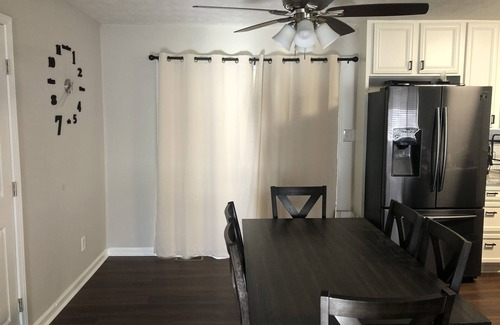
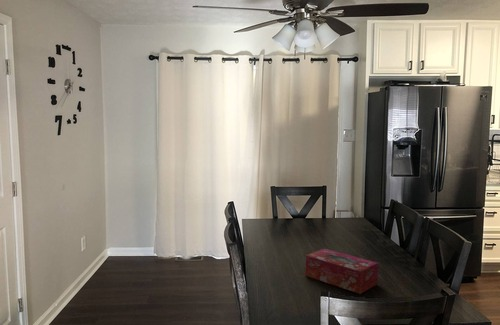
+ tissue box [305,248,379,295]
